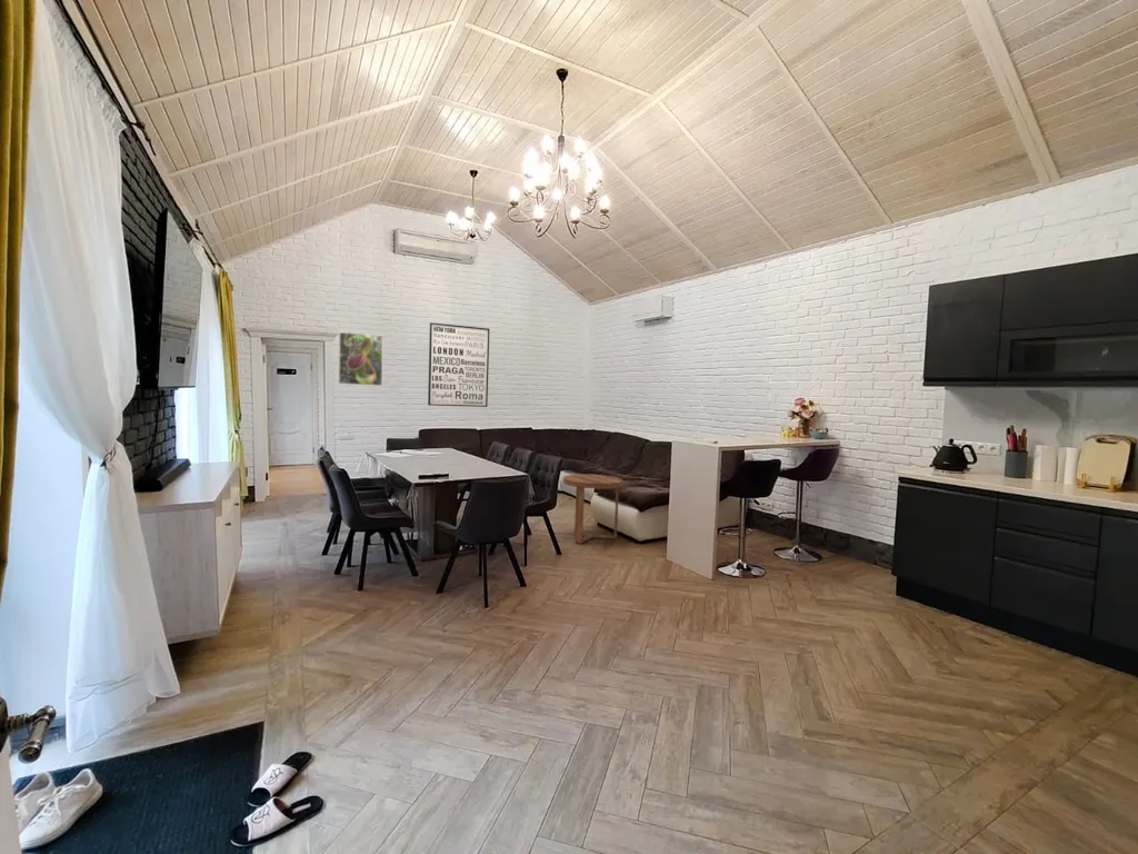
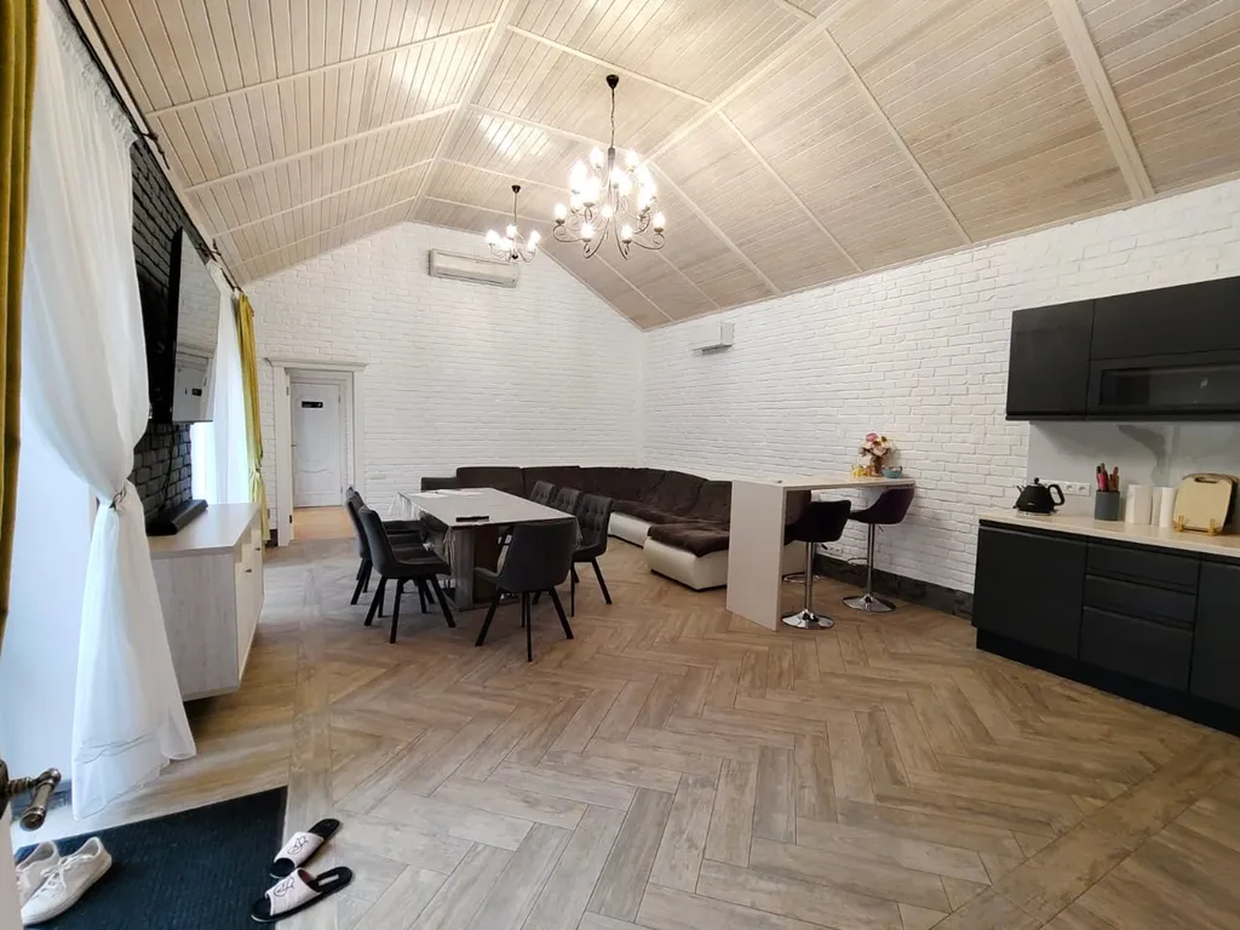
- wall art [427,321,490,408]
- side table [562,473,625,545]
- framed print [338,331,385,387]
